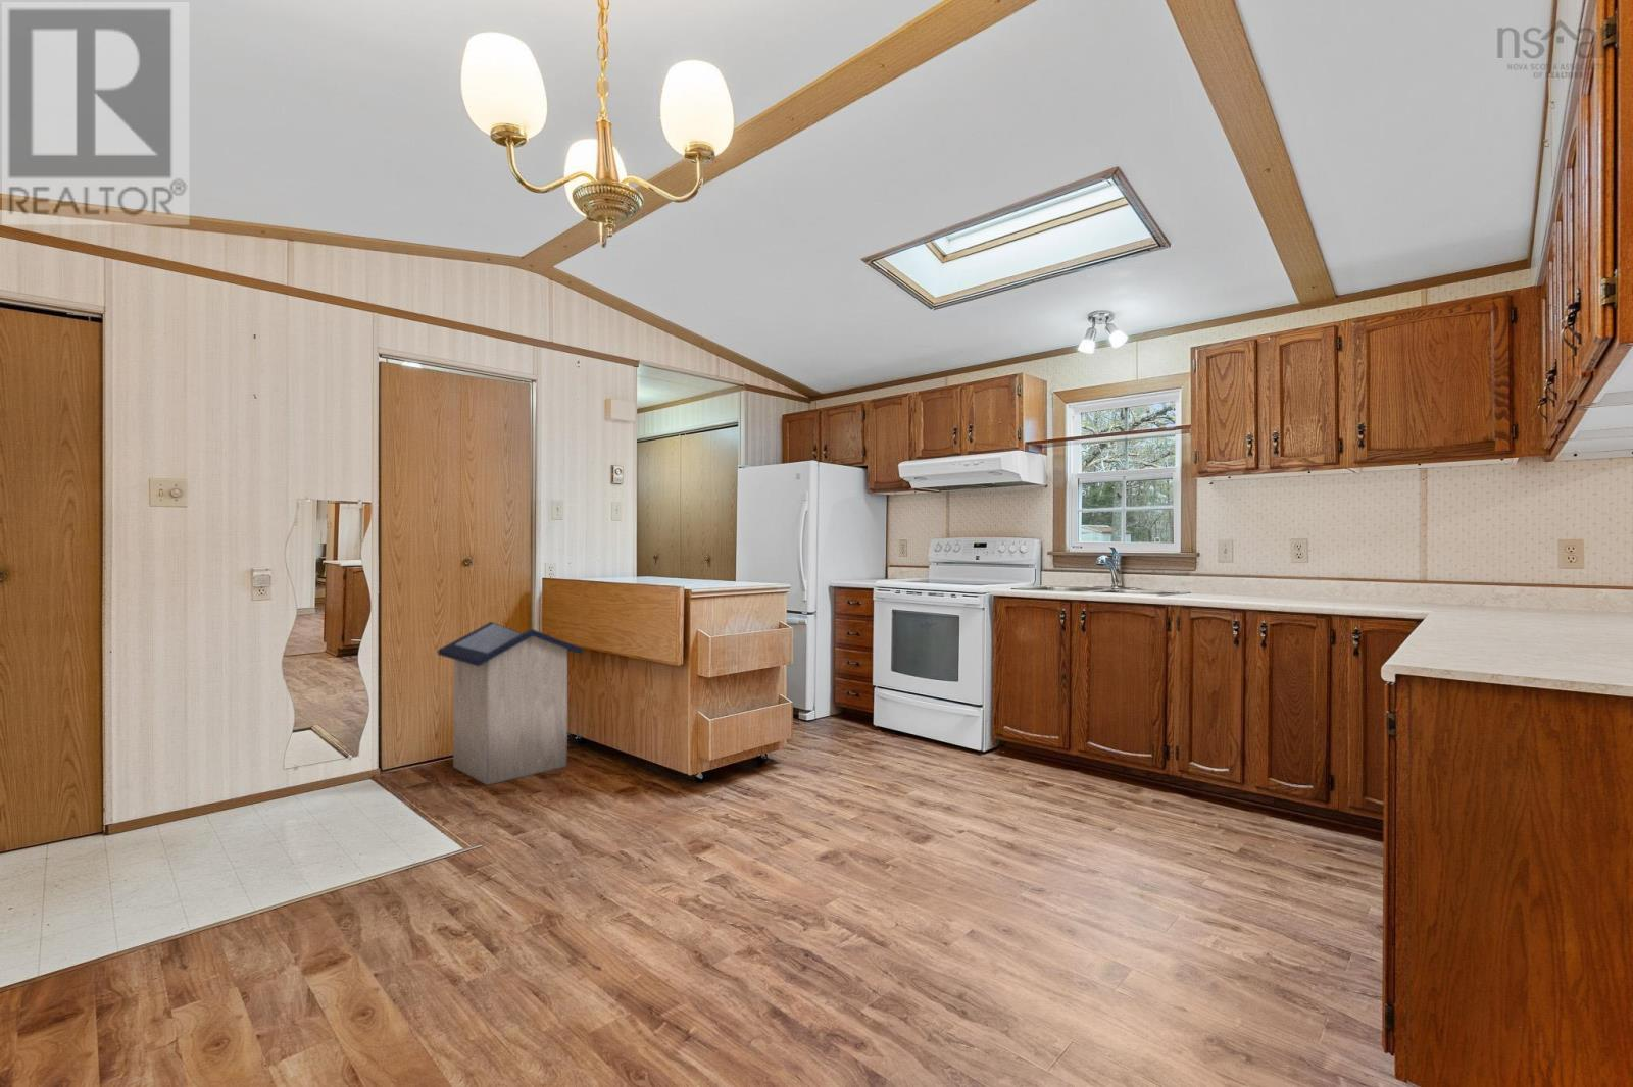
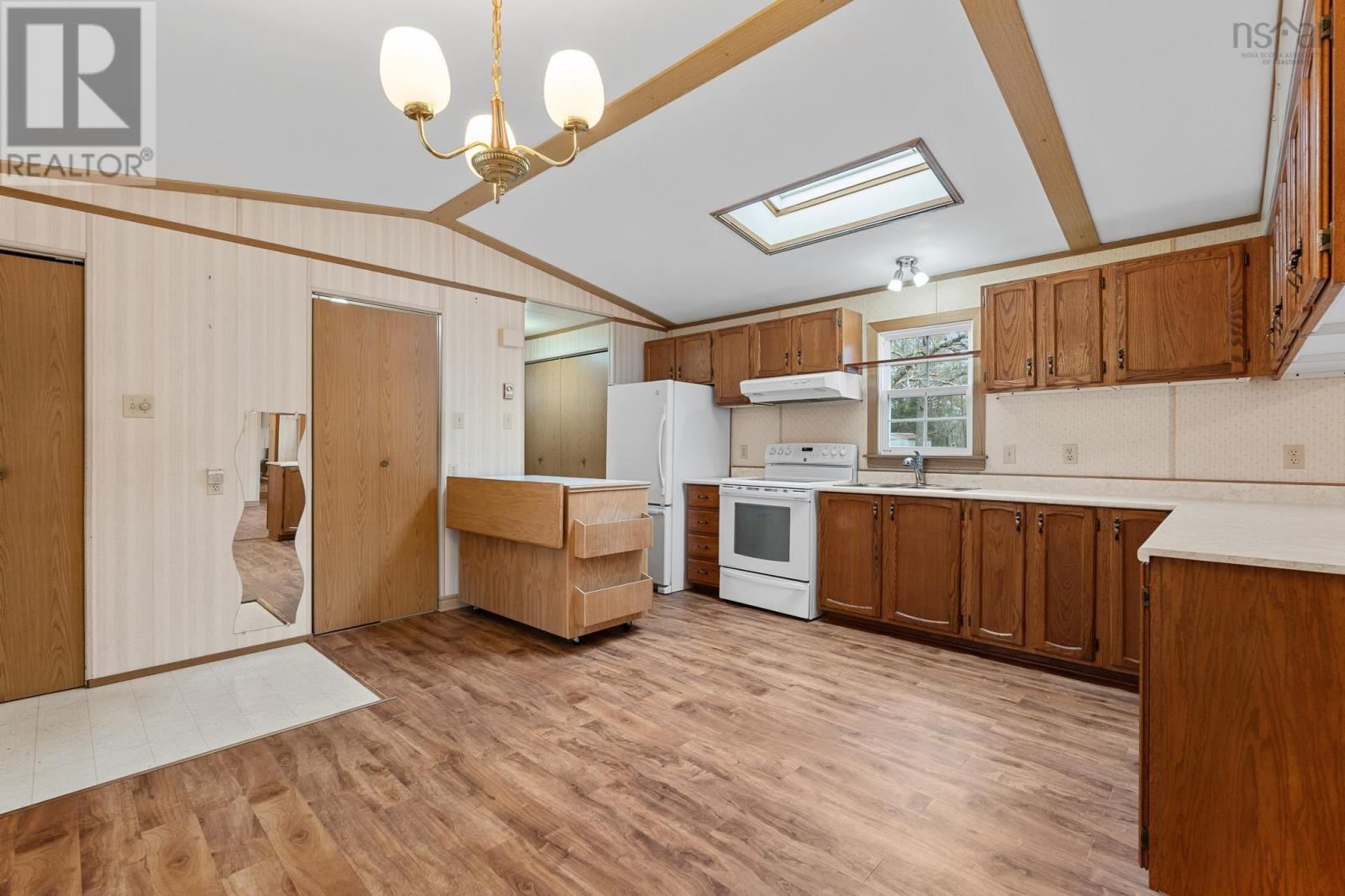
- trash can [437,621,584,786]
